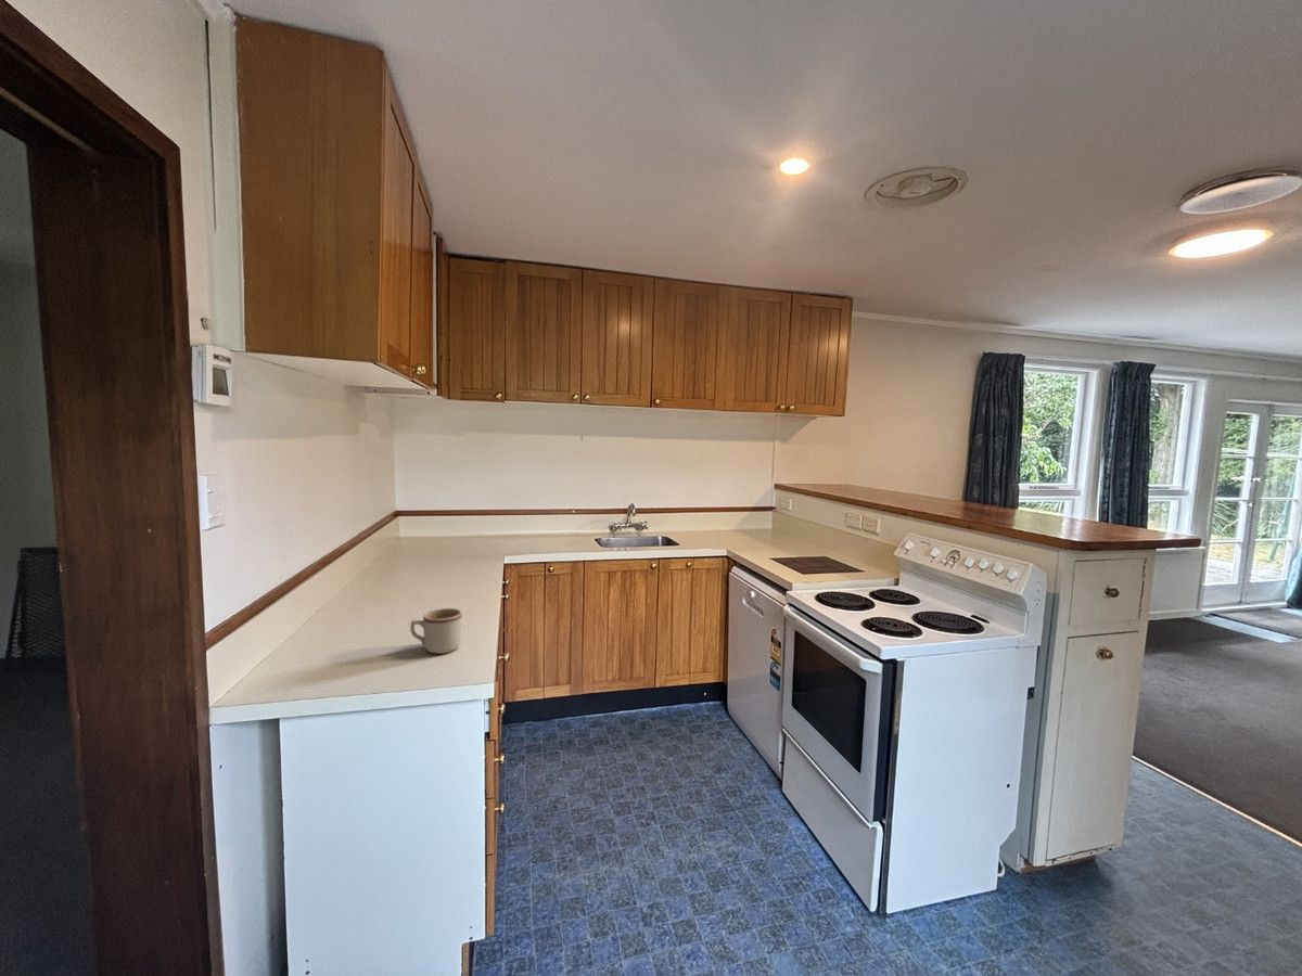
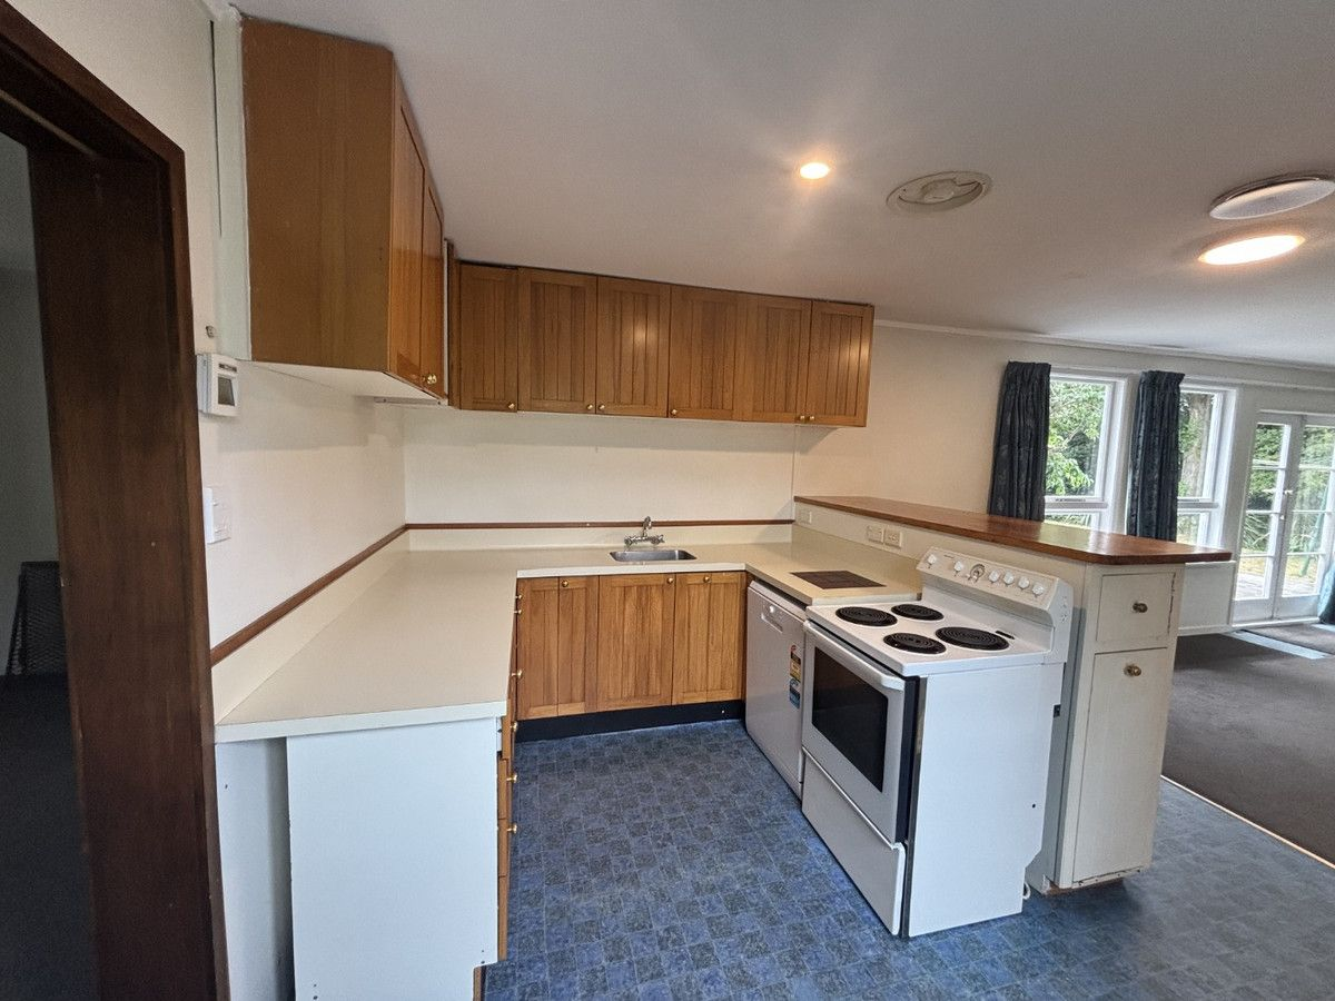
- mug [409,607,463,655]
